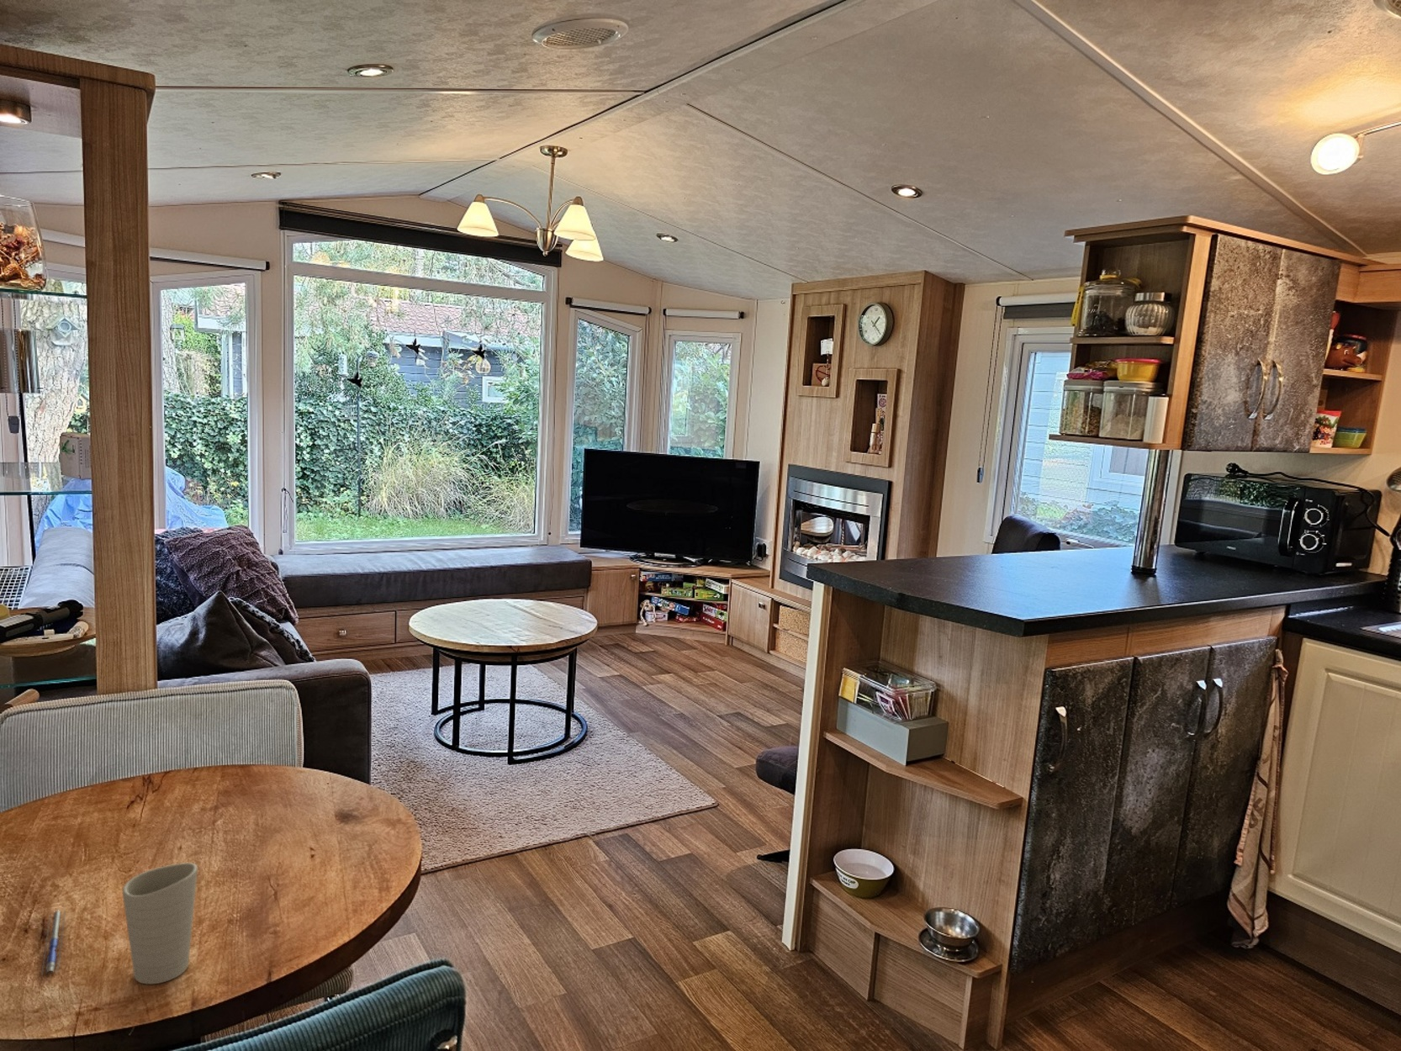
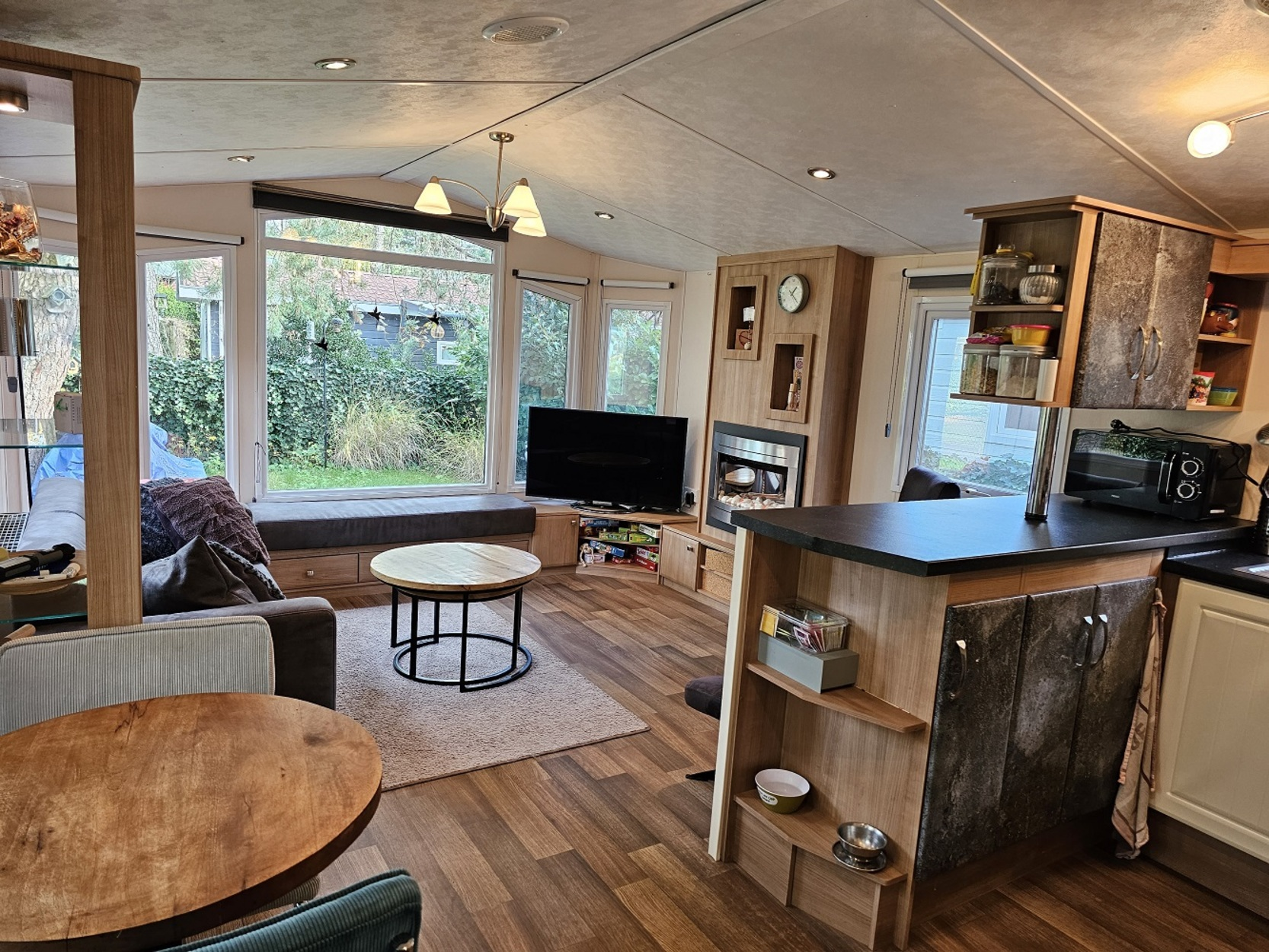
- pen [41,910,66,976]
- cup [121,862,199,985]
